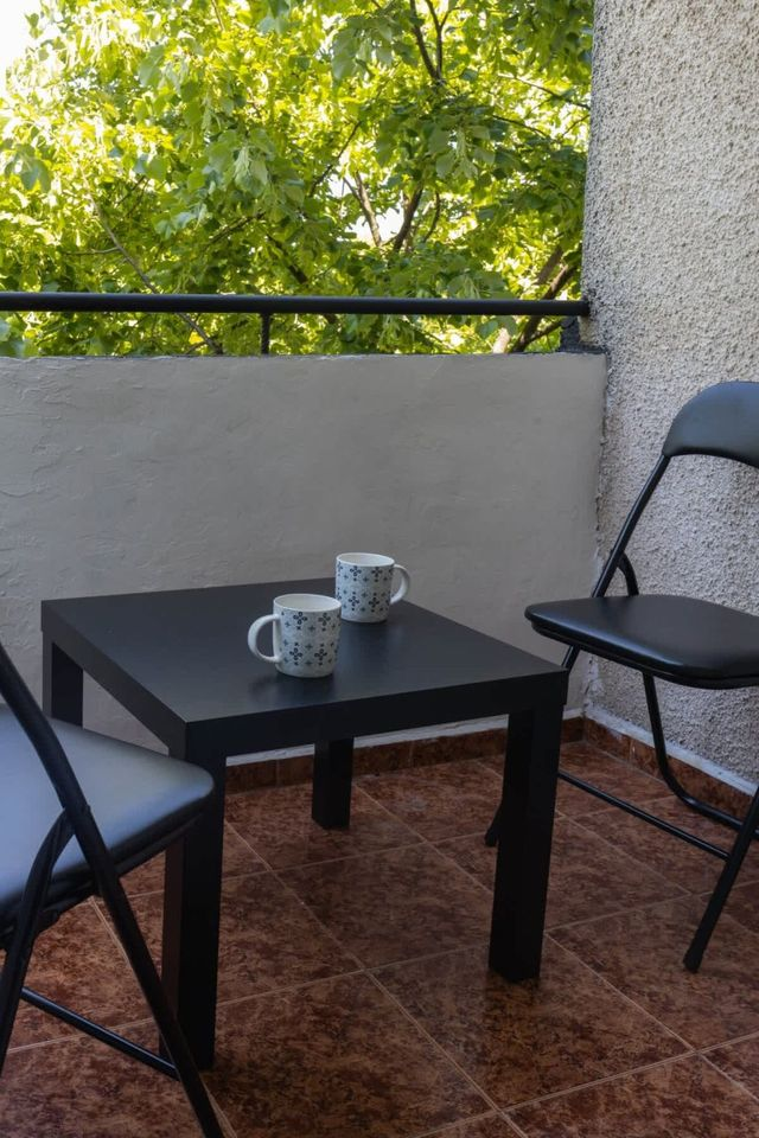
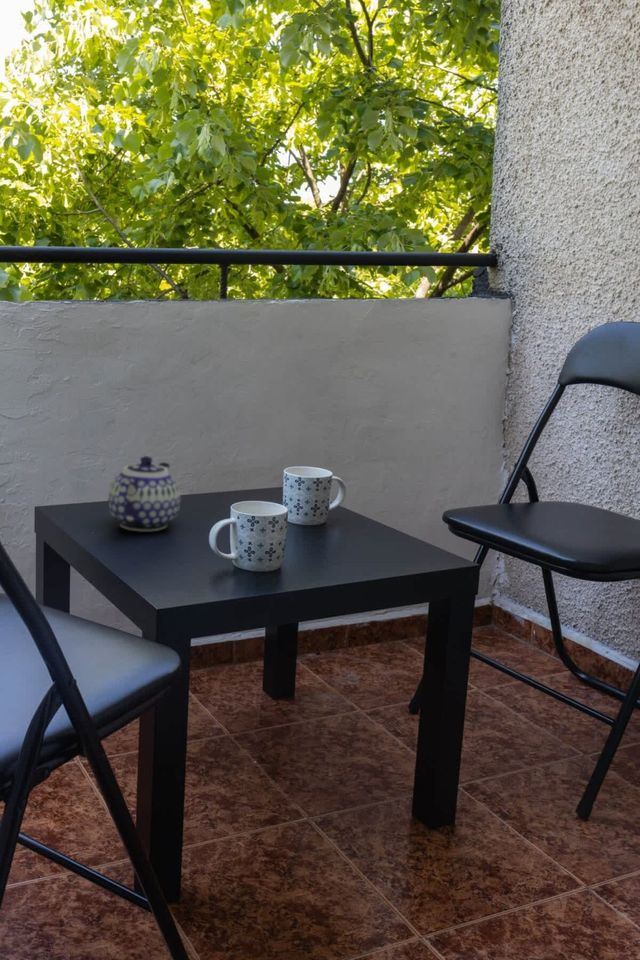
+ teapot [107,455,182,532]
